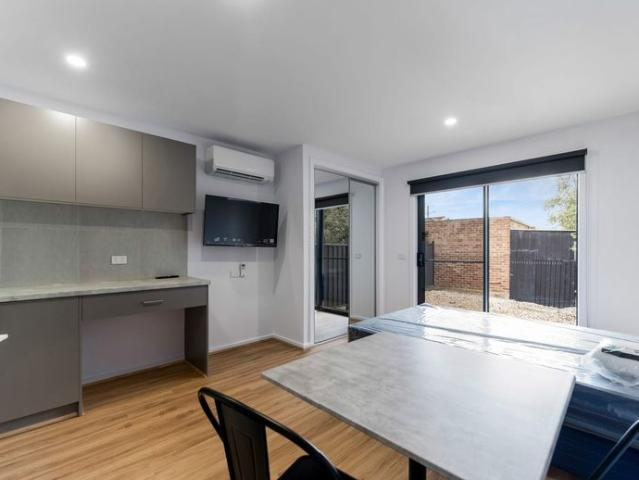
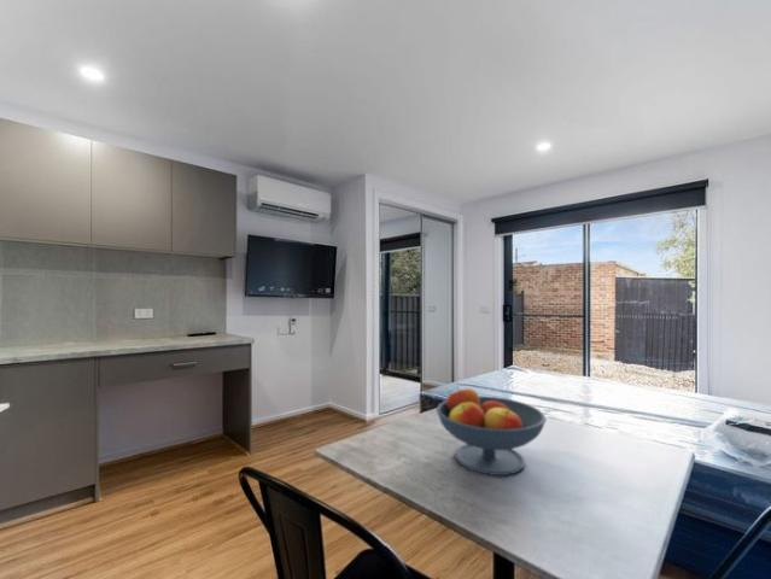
+ fruit bowl [436,386,548,476]
